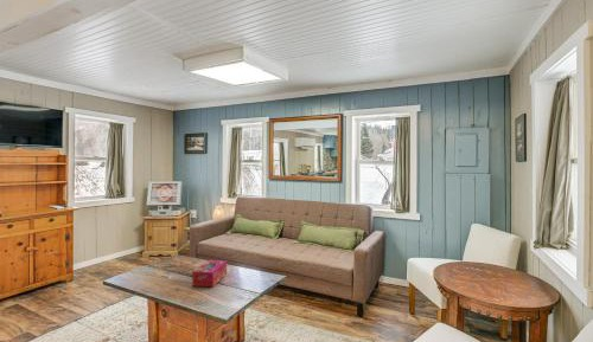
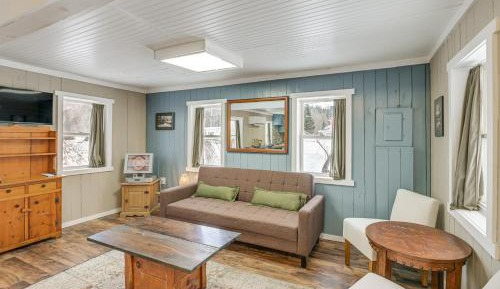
- tissue box [191,259,228,288]
